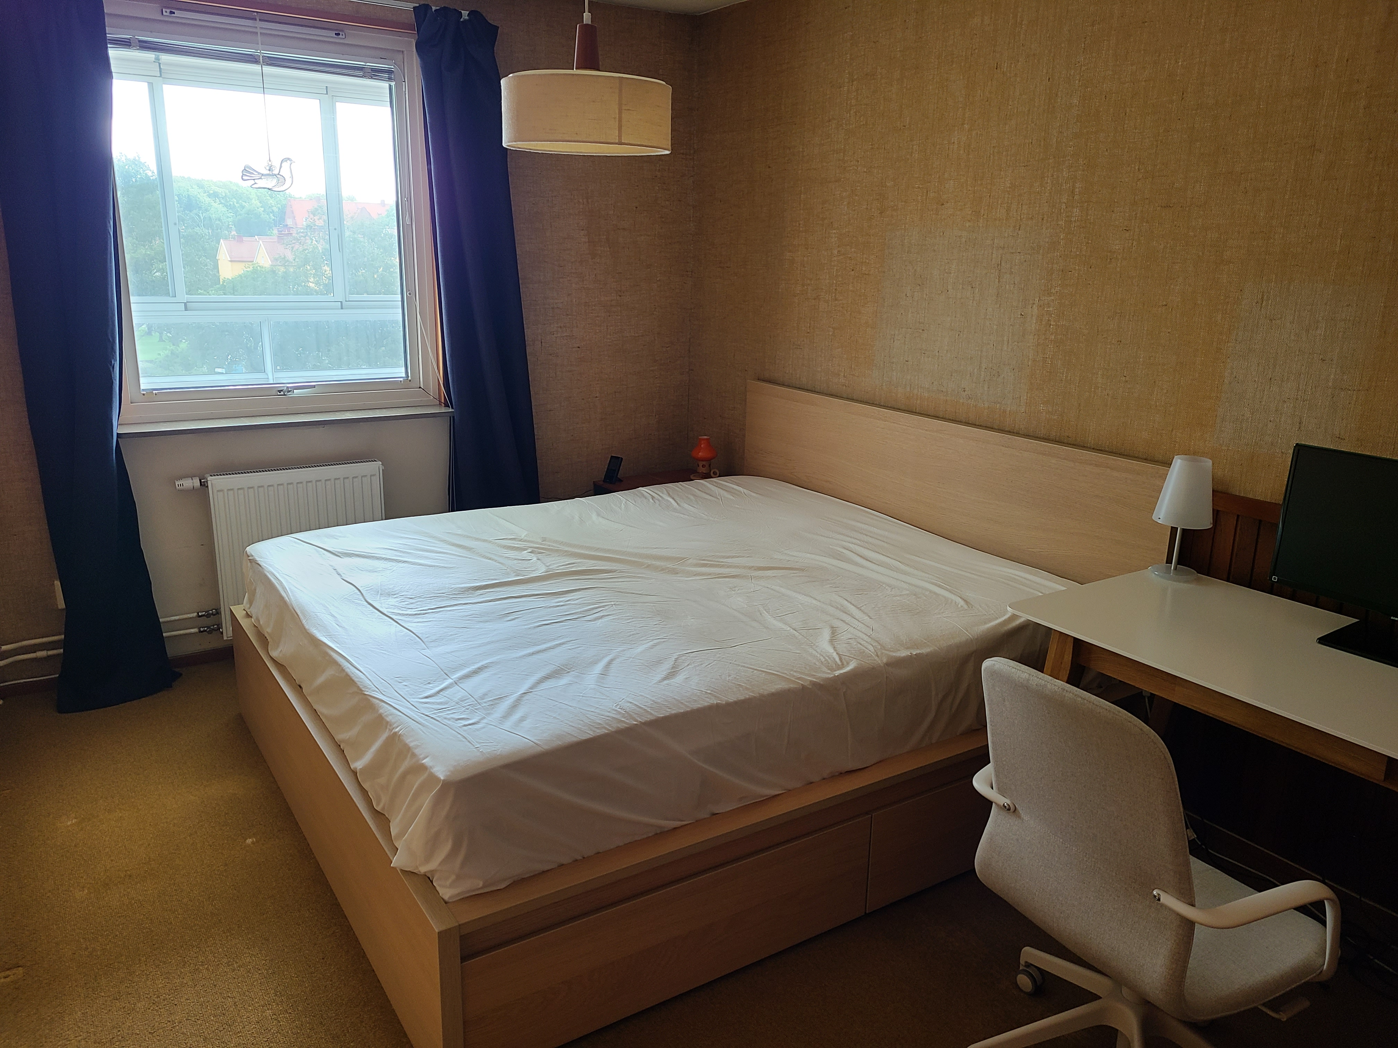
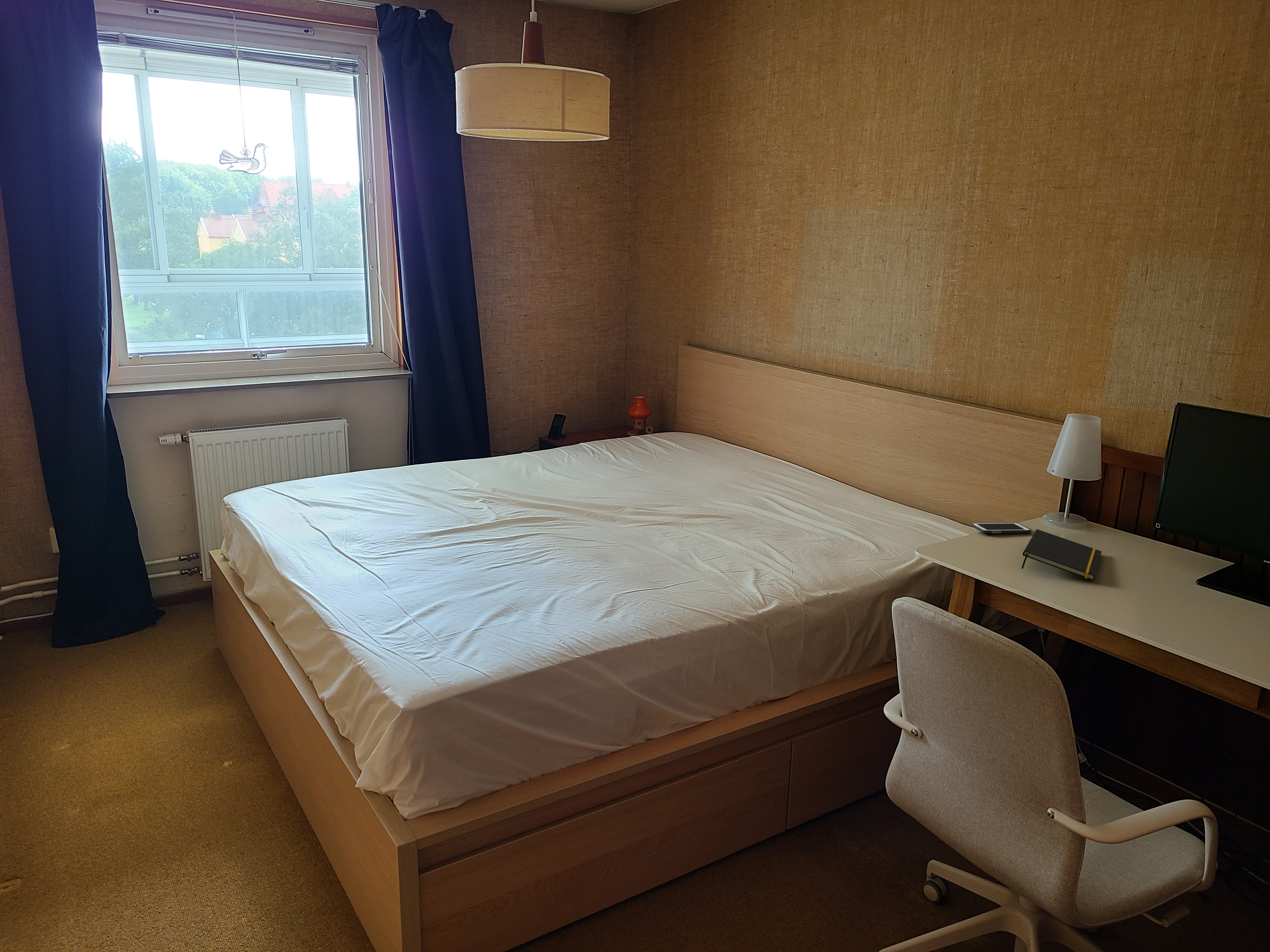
+ notepad [1021,529,1102,581]
+ cell phone [971,522,1032,534]
